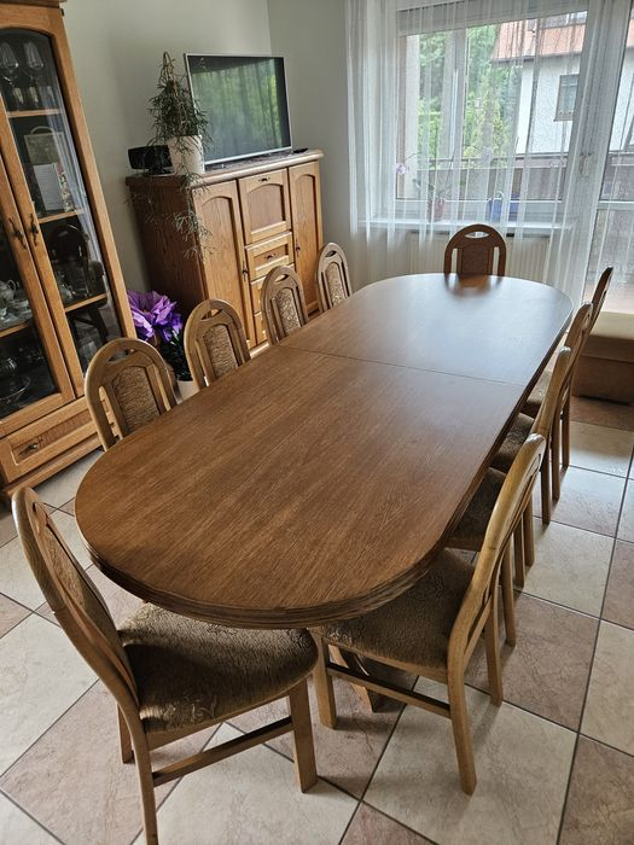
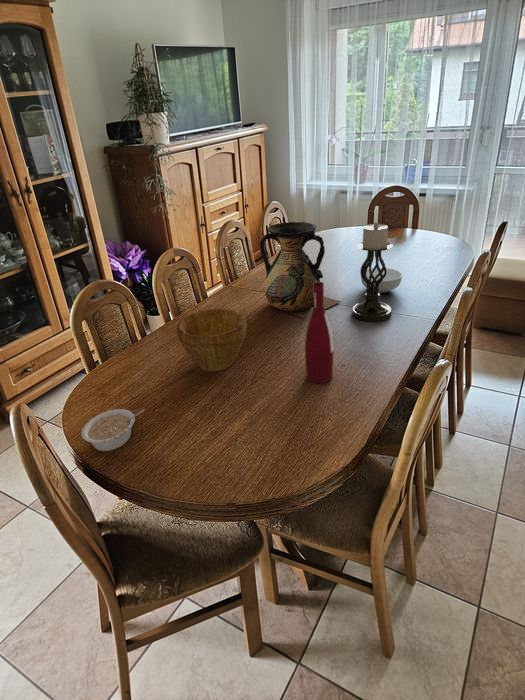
+ legume [81,408,145,452]
+ vase [259,221,341,320]
+ candle holder [351,221,394,323]
+ bowl [176,308,247,372]
+ alcohol [304,281,335,384]
+ cereal bowl [360,267,403,294]
